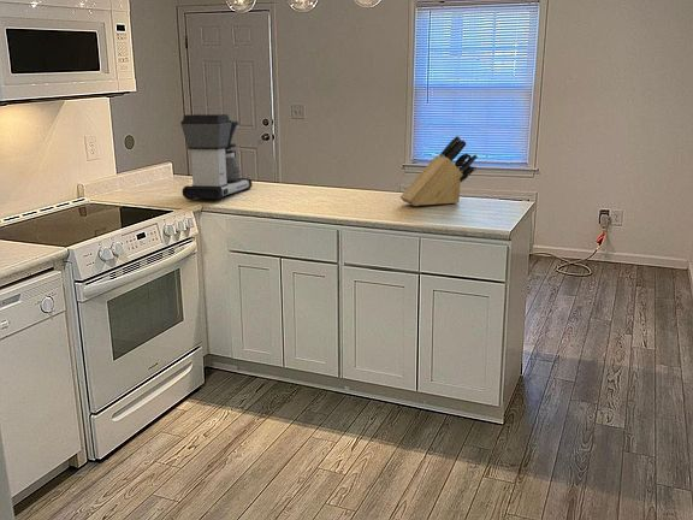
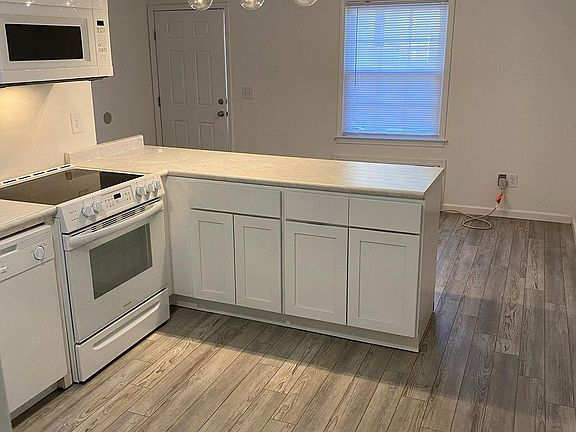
- coffee maker [179,113,254,201]
- knife block [399,135,479,207]
